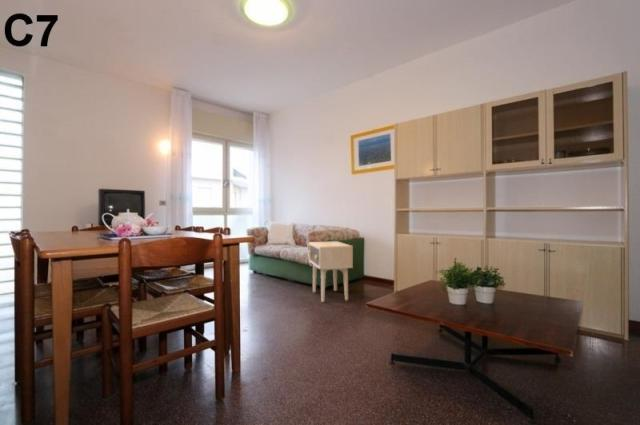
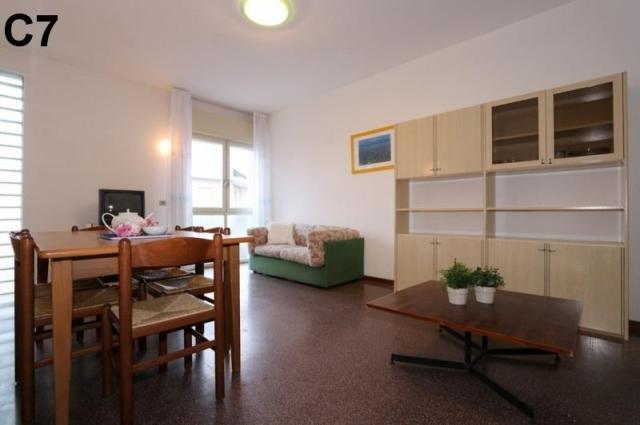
- side table [307,240,354,303]
